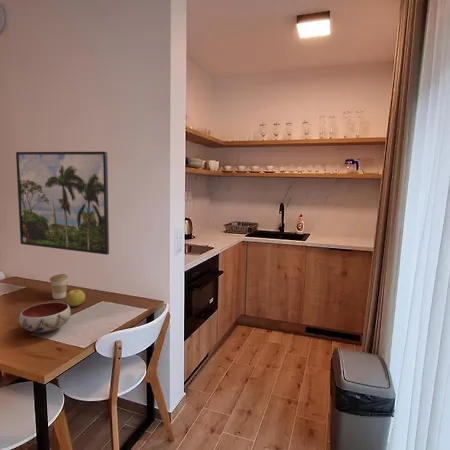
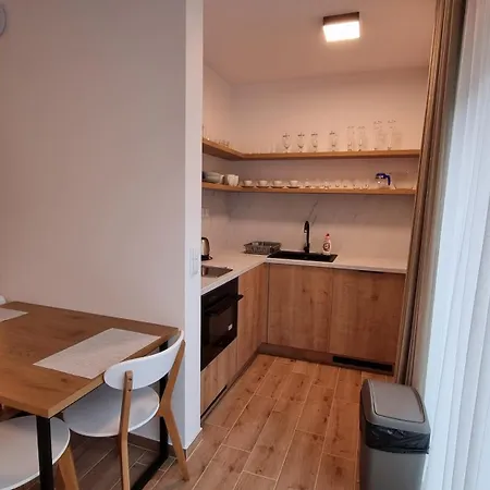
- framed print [15,151,110,256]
- coffee cup [49,273,69,300]
- fruit [64,289,86,307]
- bowl [18,301,72,334]
